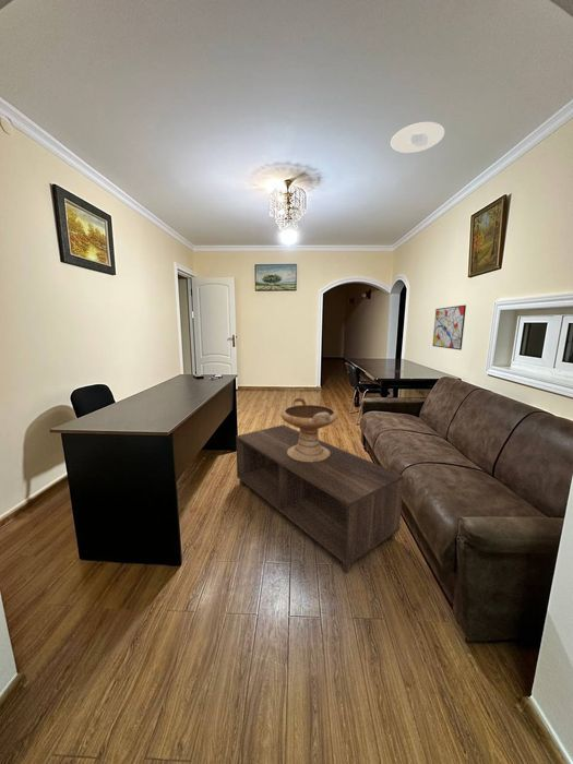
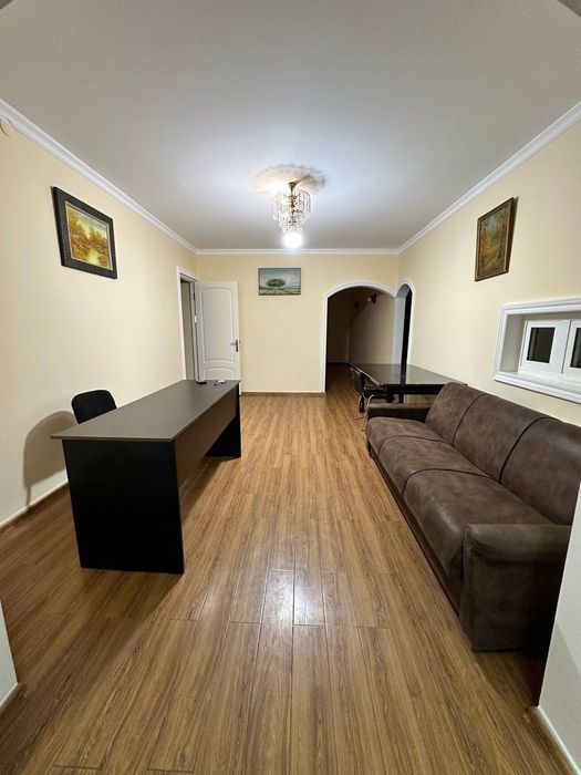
- decorative bowl [279,396,339,462]
- wall art [432,305,467,351]
- recessed light [390,121,445,154]
- coffee table [235,423,405,574]
